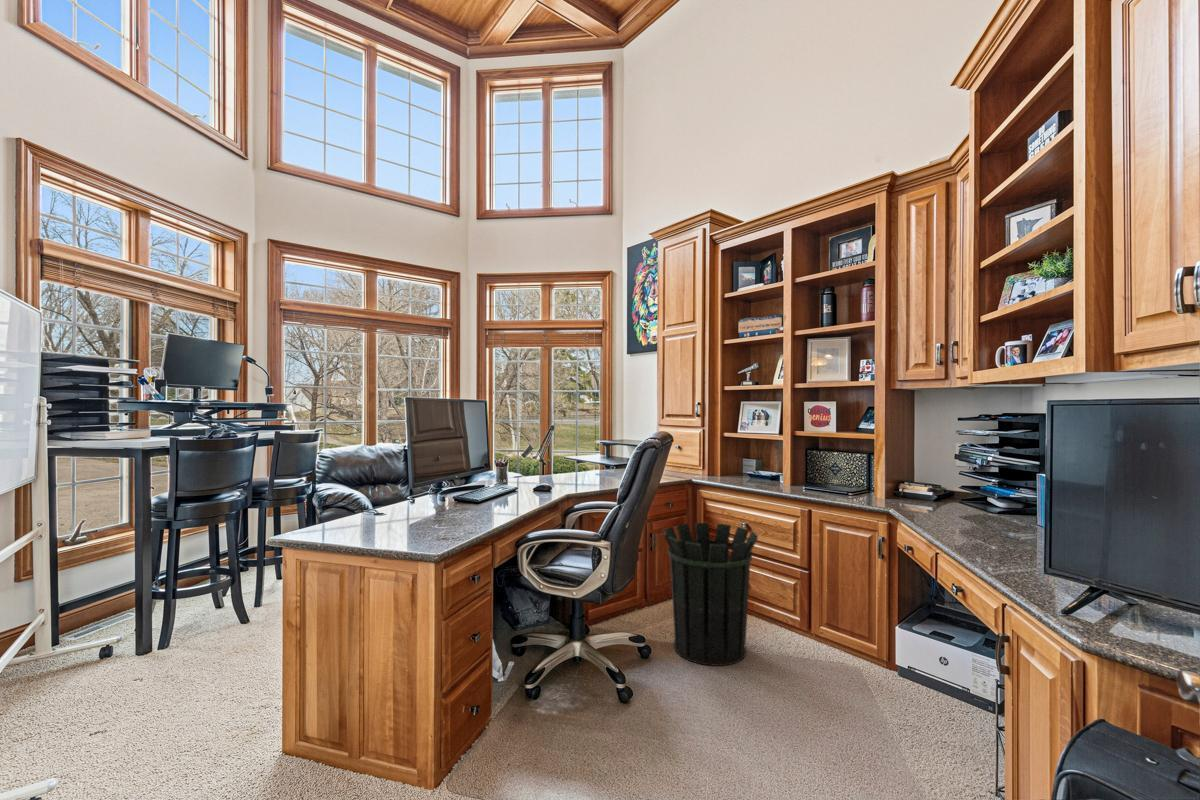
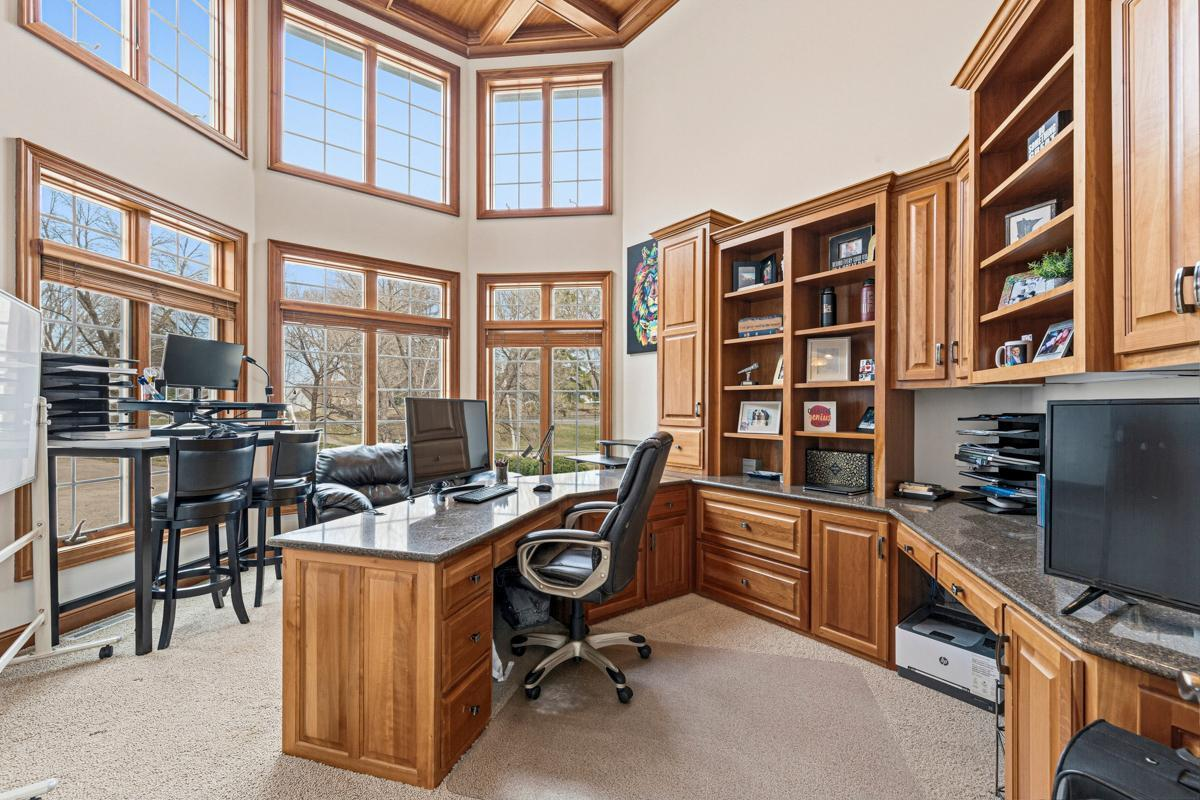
- waste bin [662,522,759,667]
